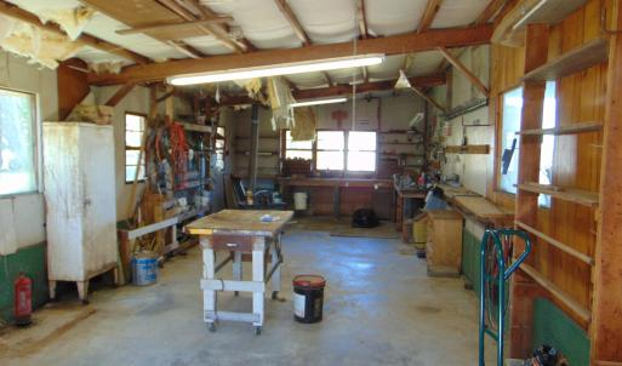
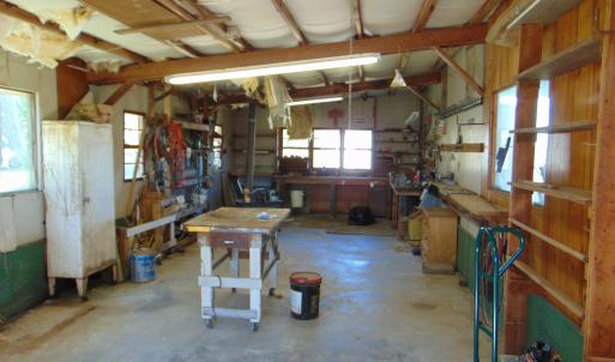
- fire extinguisher [13,270,35,326]
